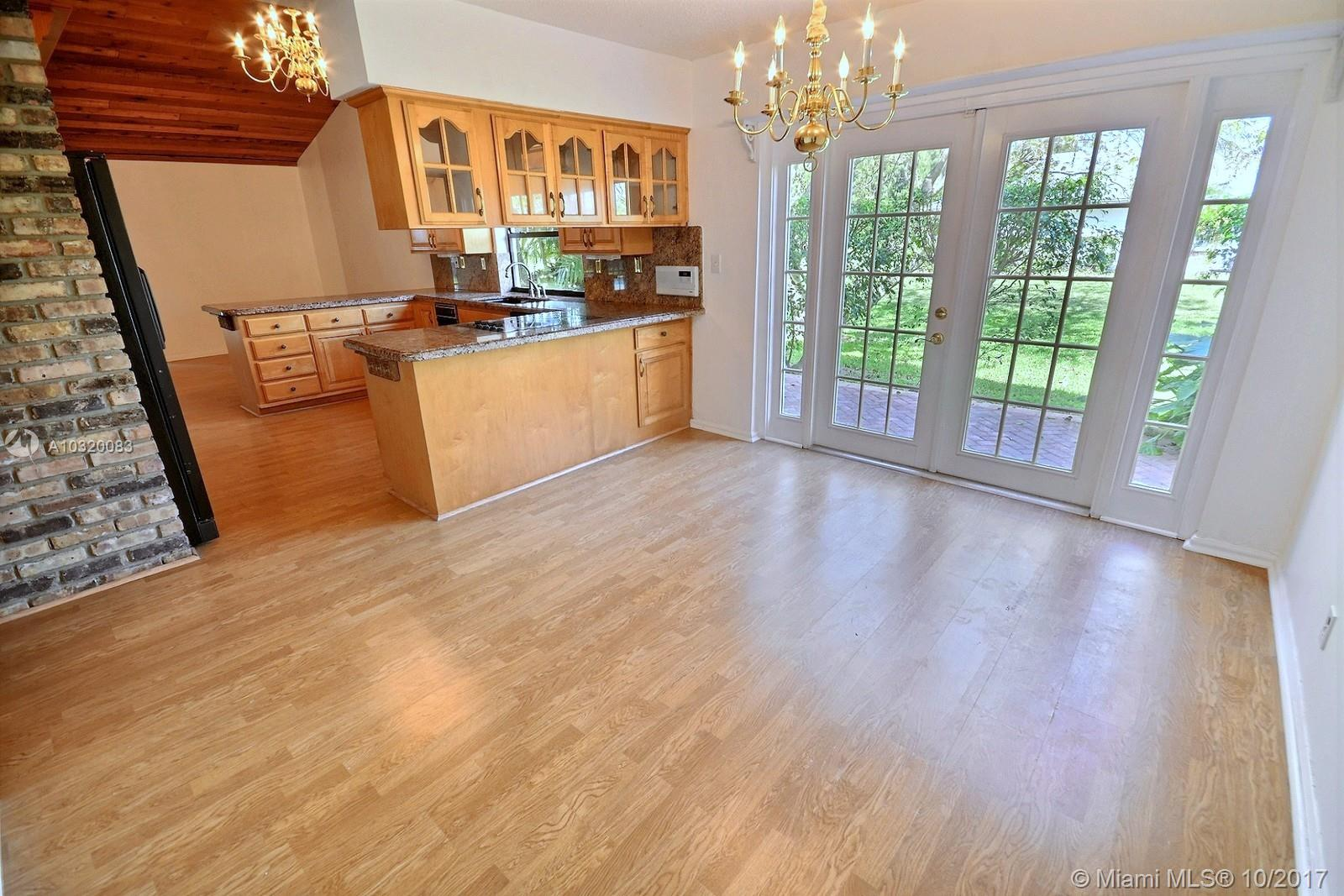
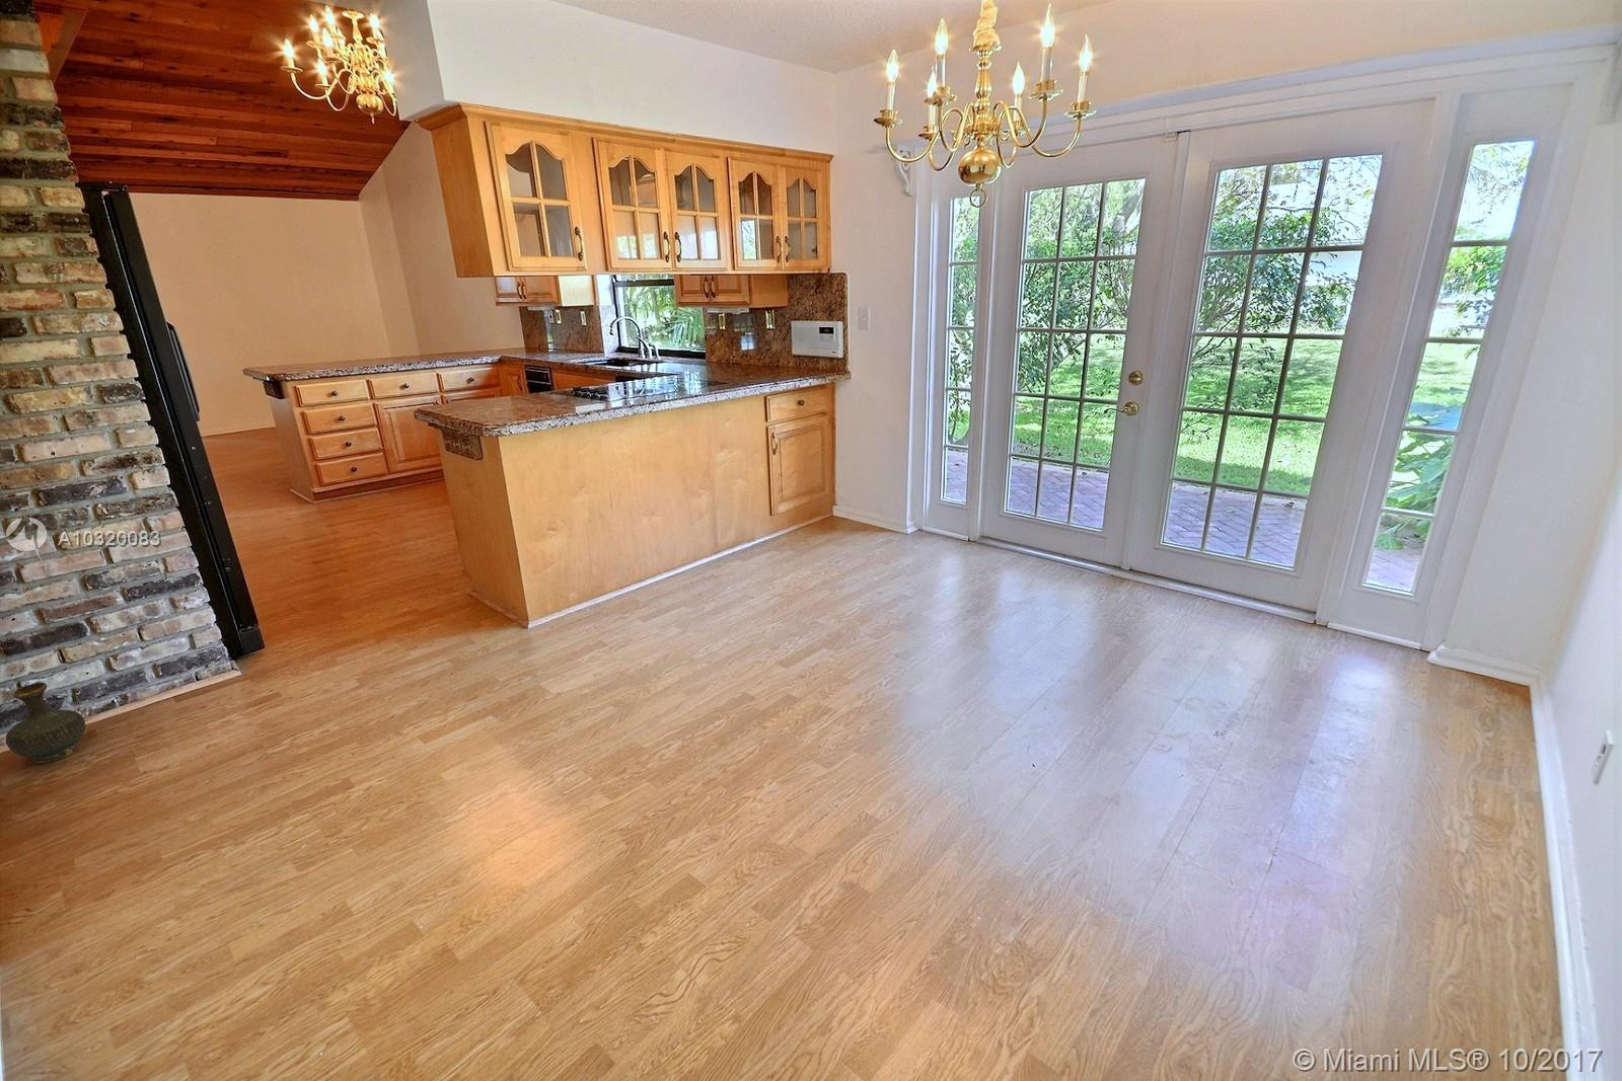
+ ceramic jug [4,682,86,764]
